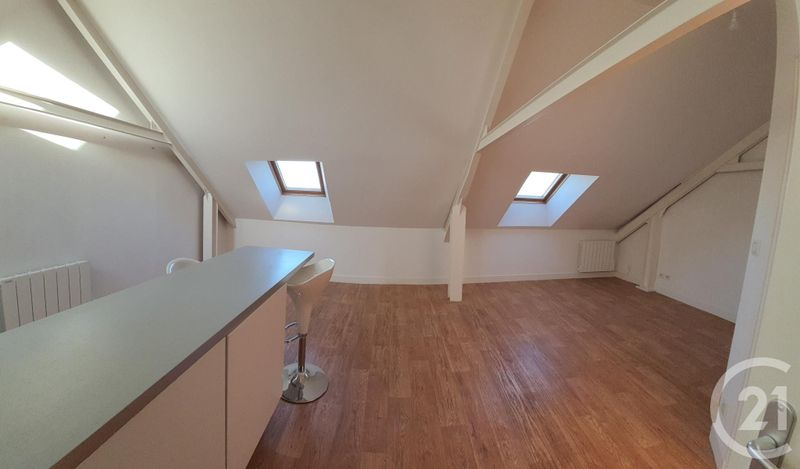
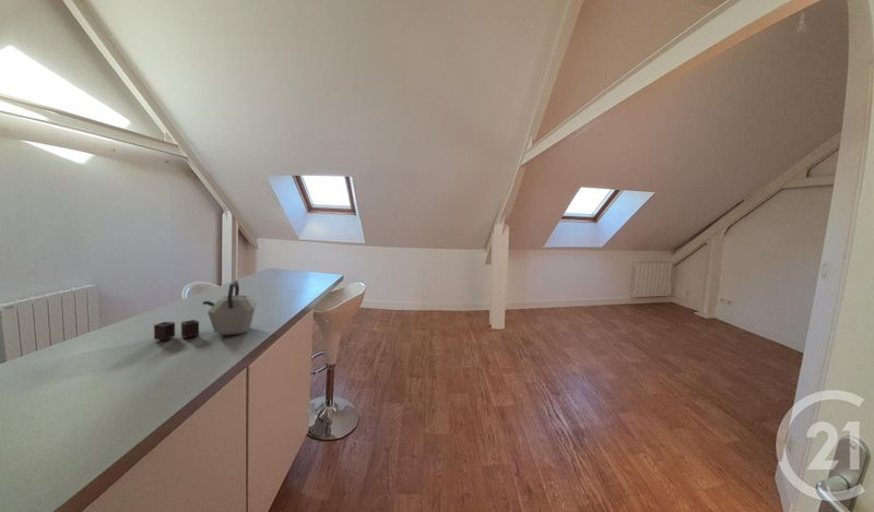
+ kettle [153,279,258,341]
